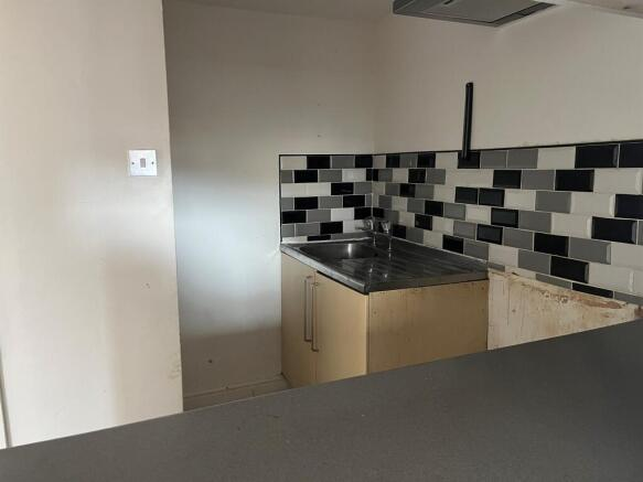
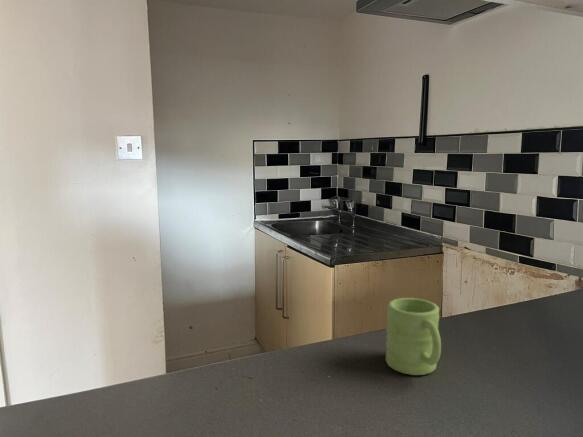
+ mug [385,297,442,376]
